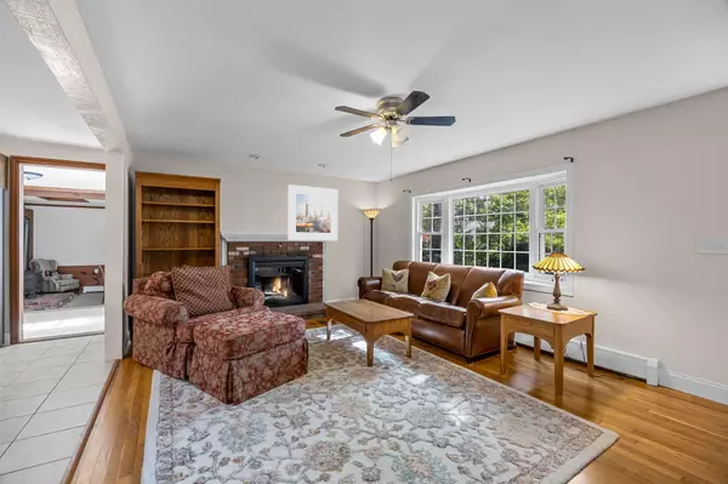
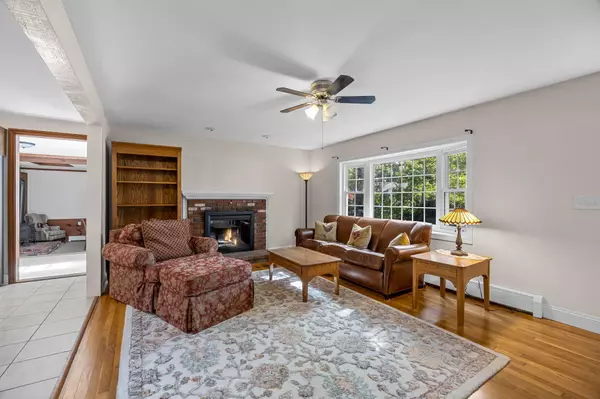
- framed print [286,183,339,241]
